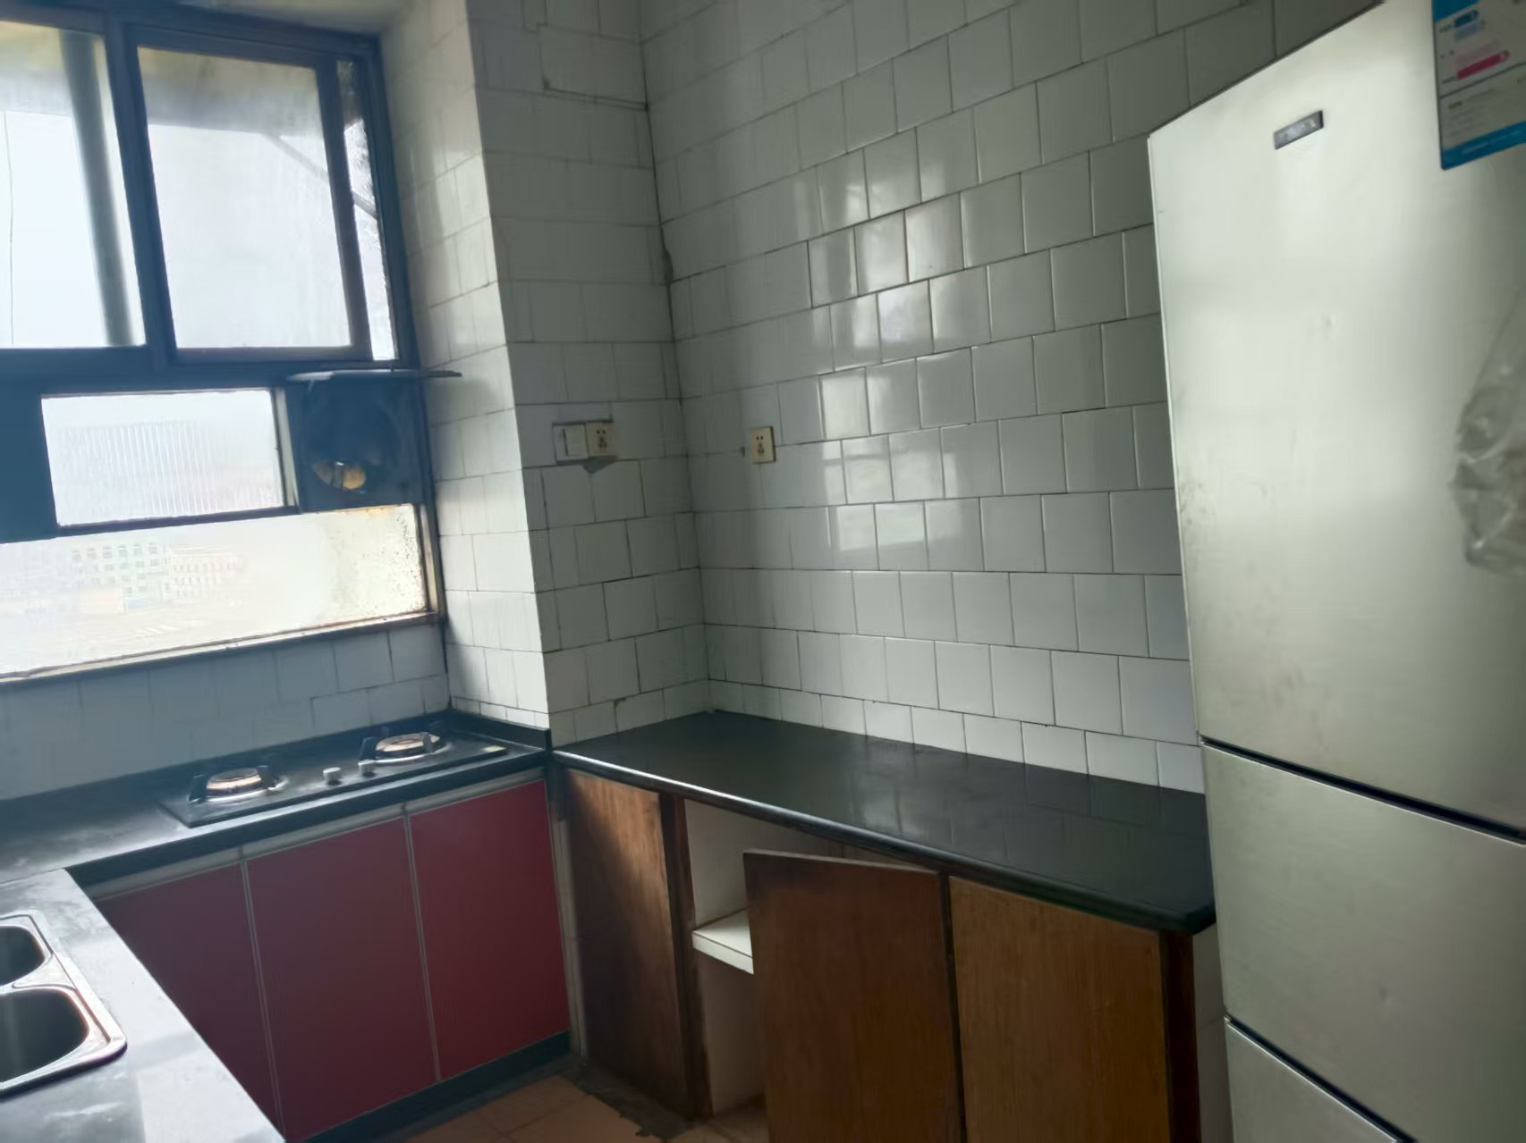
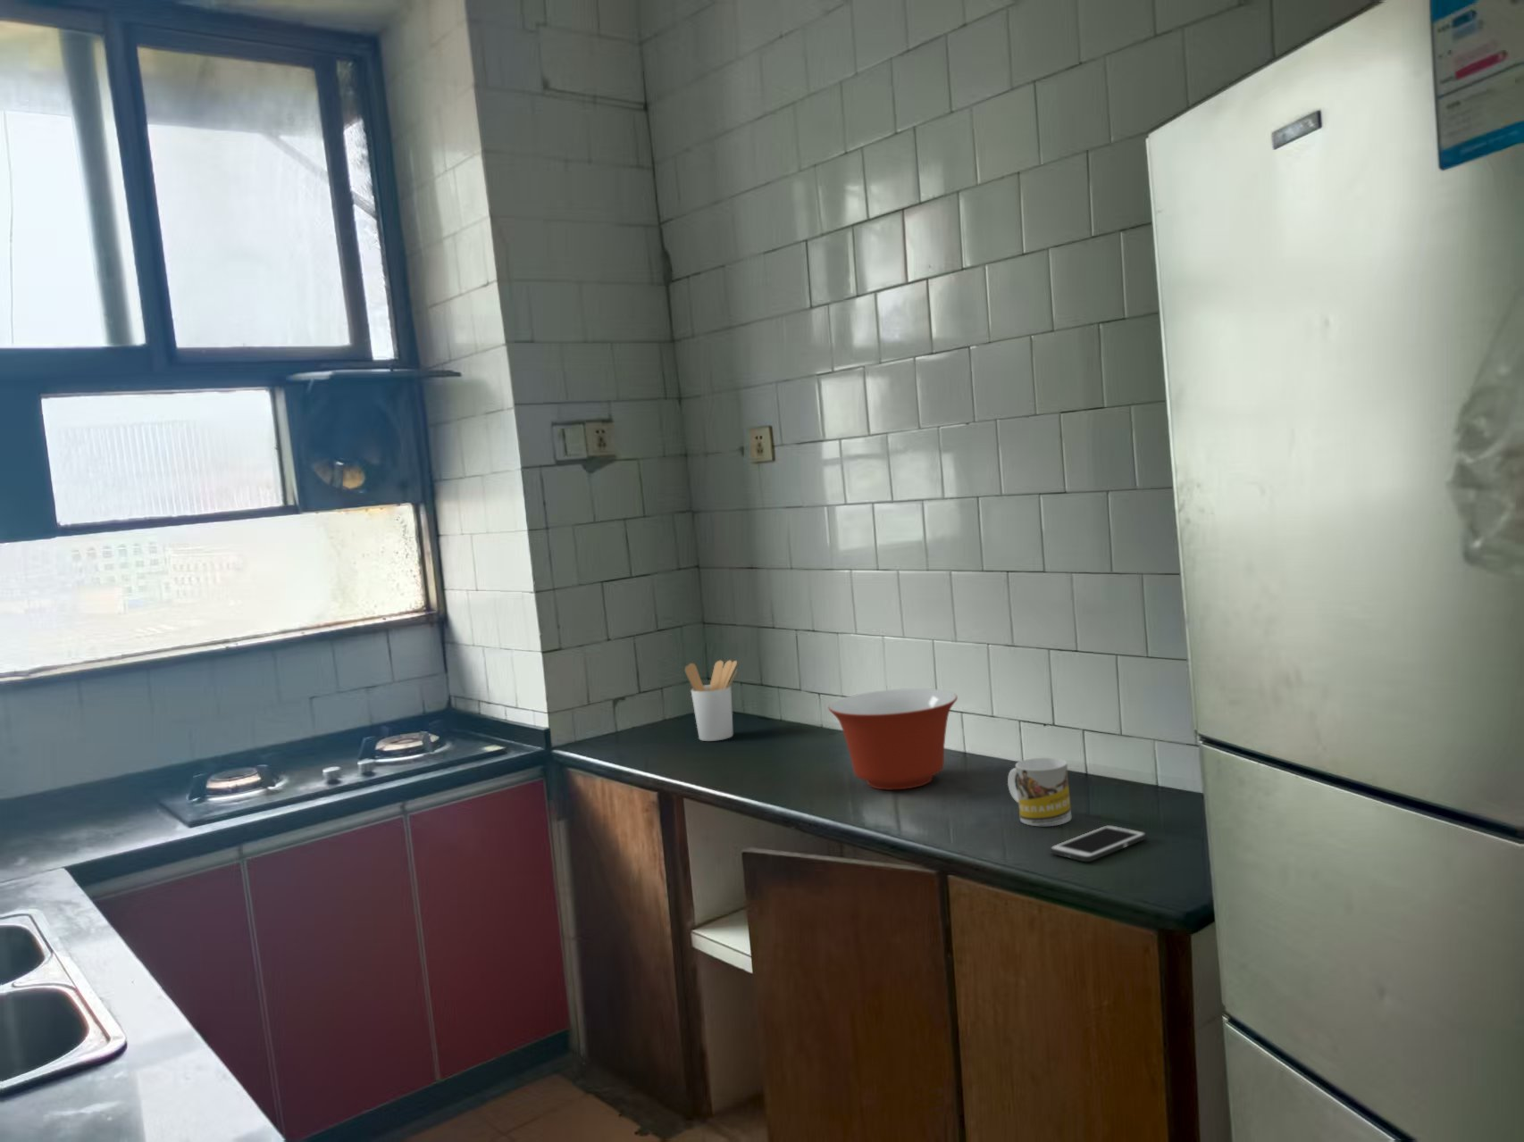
+ mug [1007,756,1072,827]
+ utensil holder [684,659,739,743]
+ mixing bowl [827,687,959,791]
+ cell phone [1049,824,1148,862]
